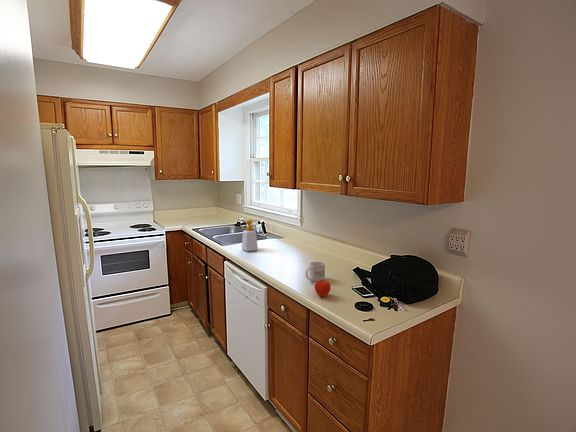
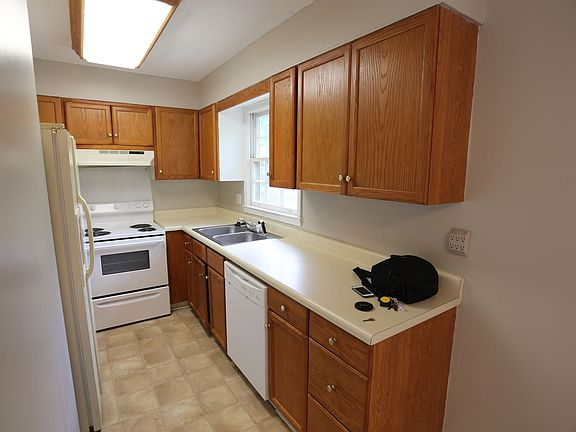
- mug [305,261,326,283]
- soap bottle [241,218,262,253]
- fruit [314,279,332,297]
